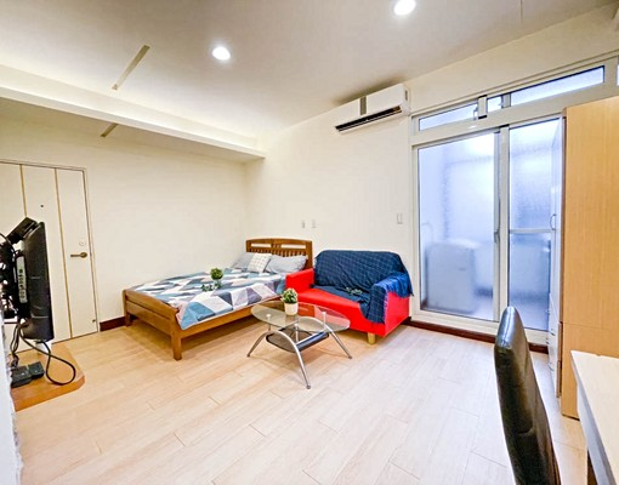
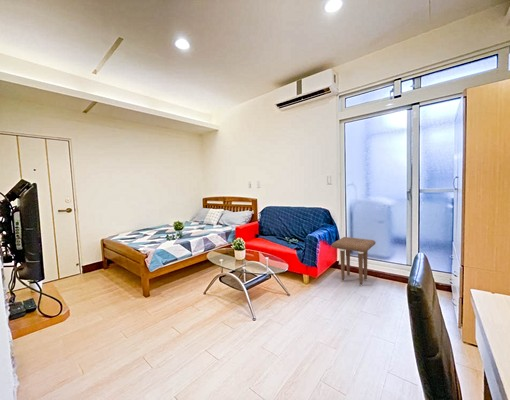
+ side table [330,236,377,287]
